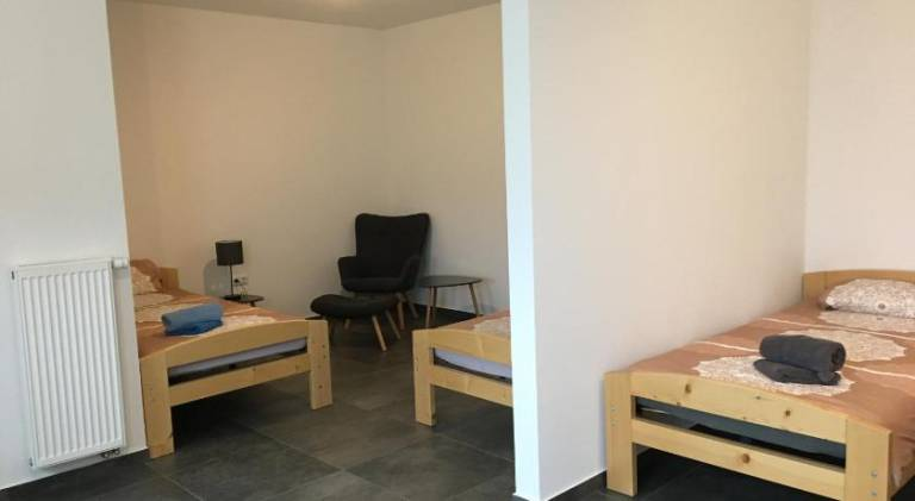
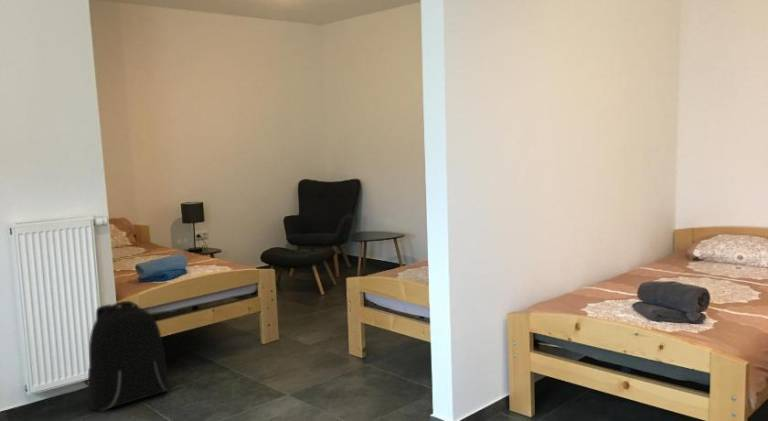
+ backpack [87,300,170,412]
